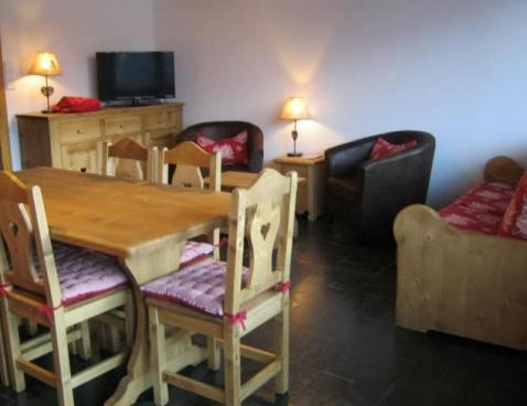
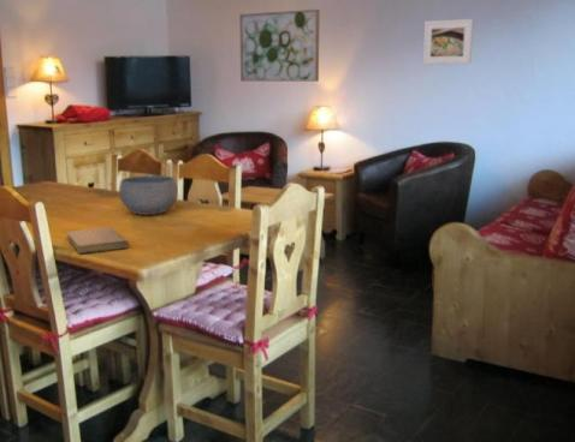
+ wall art [238,8,320,83]
+ bowl [118,174,179,216]
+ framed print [422,18,474,66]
+ notebook [65,226,130,255]
